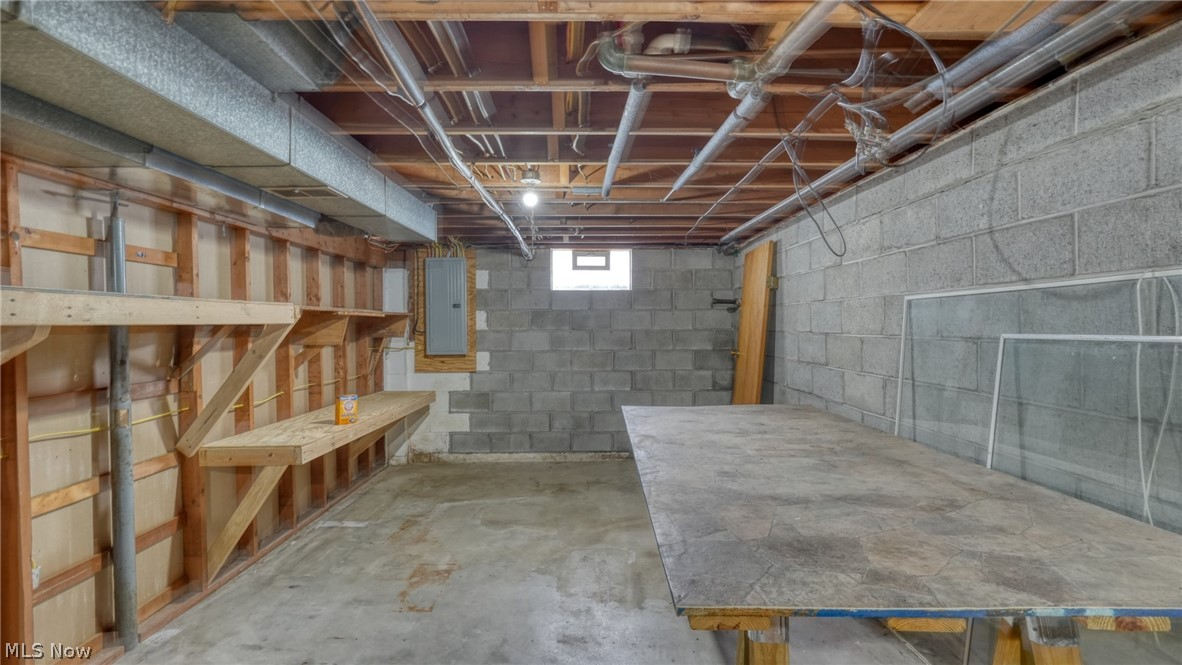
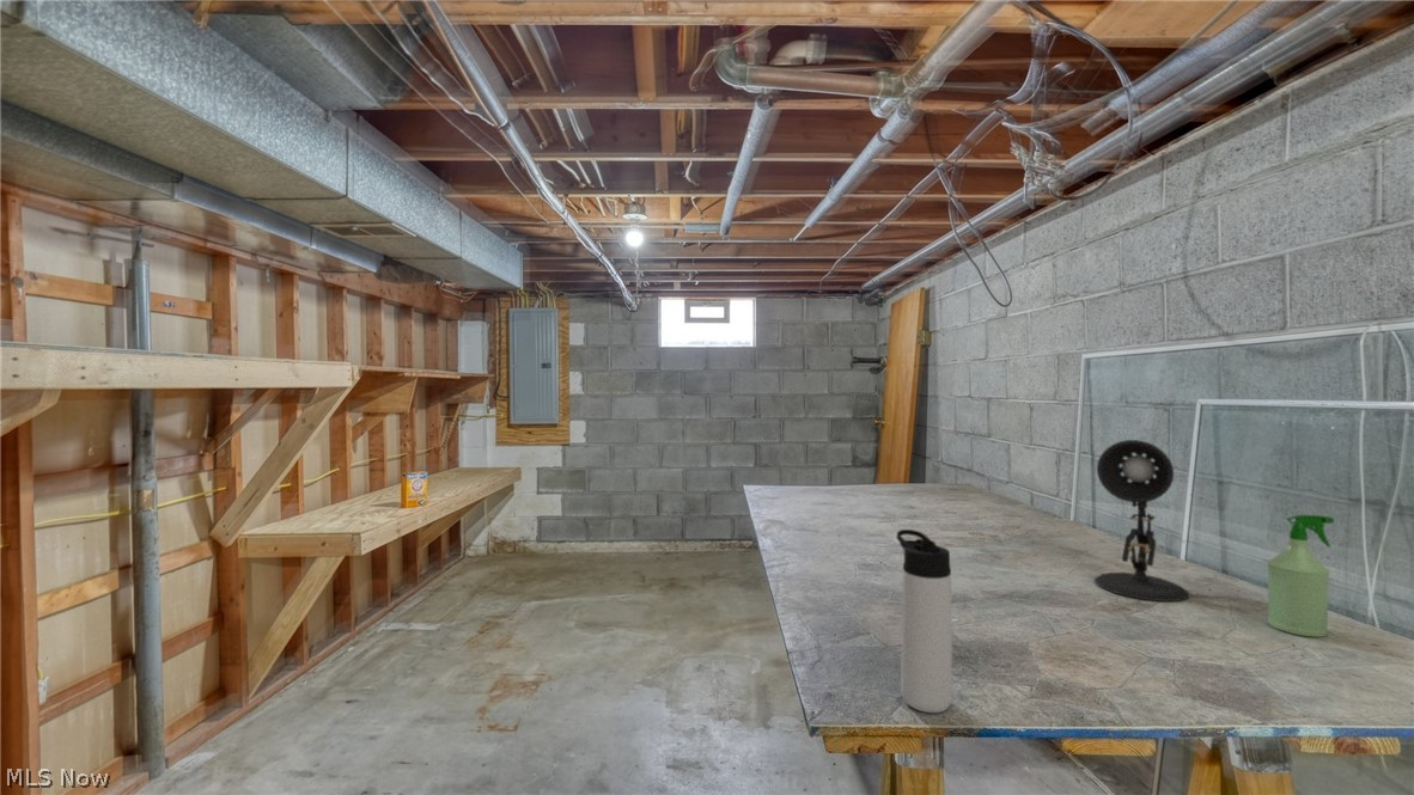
+ thermos bottle [896,528,953,714]
+ desk lamp [1093,439,1190,603]
+ spray bottle [1267,514,1335,638]
